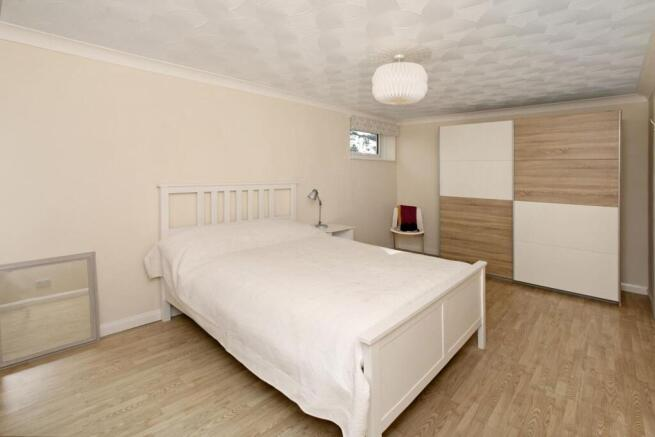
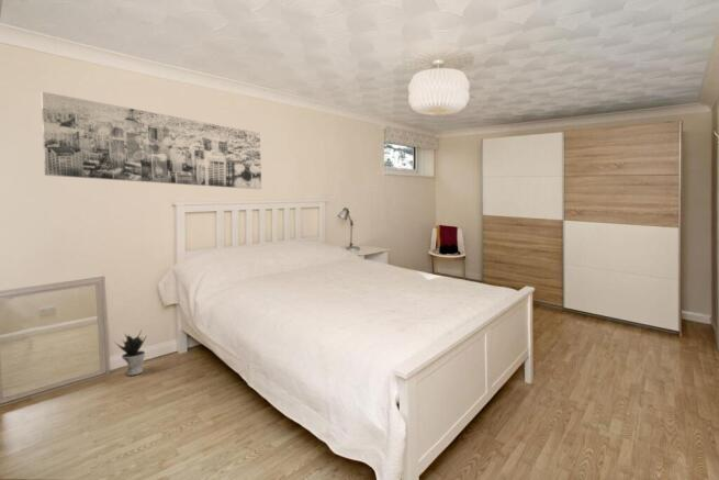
+ wall art [40,90,262,190]
+ potted plant [113,328,148,377]
